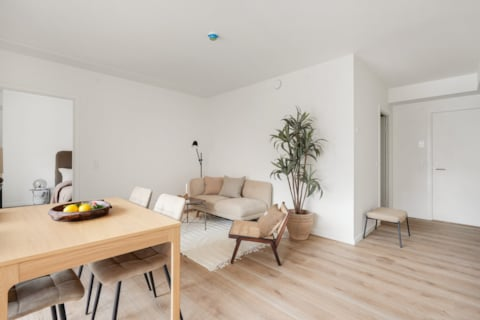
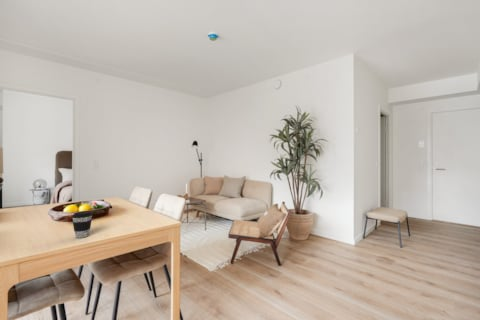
+ coffee cup [71,210,93,239]
